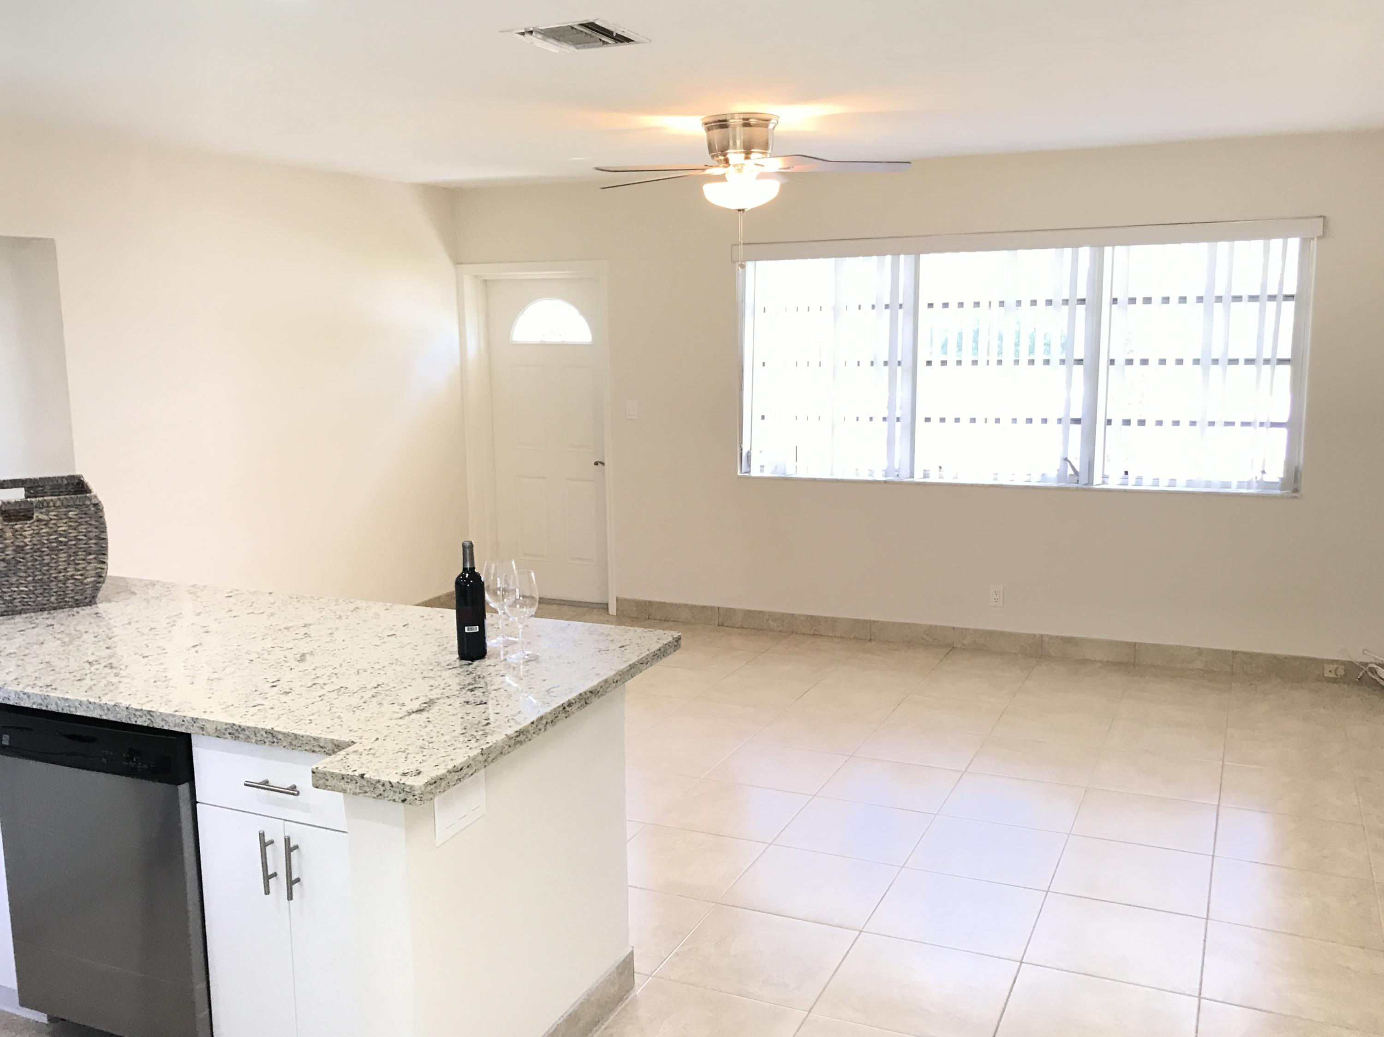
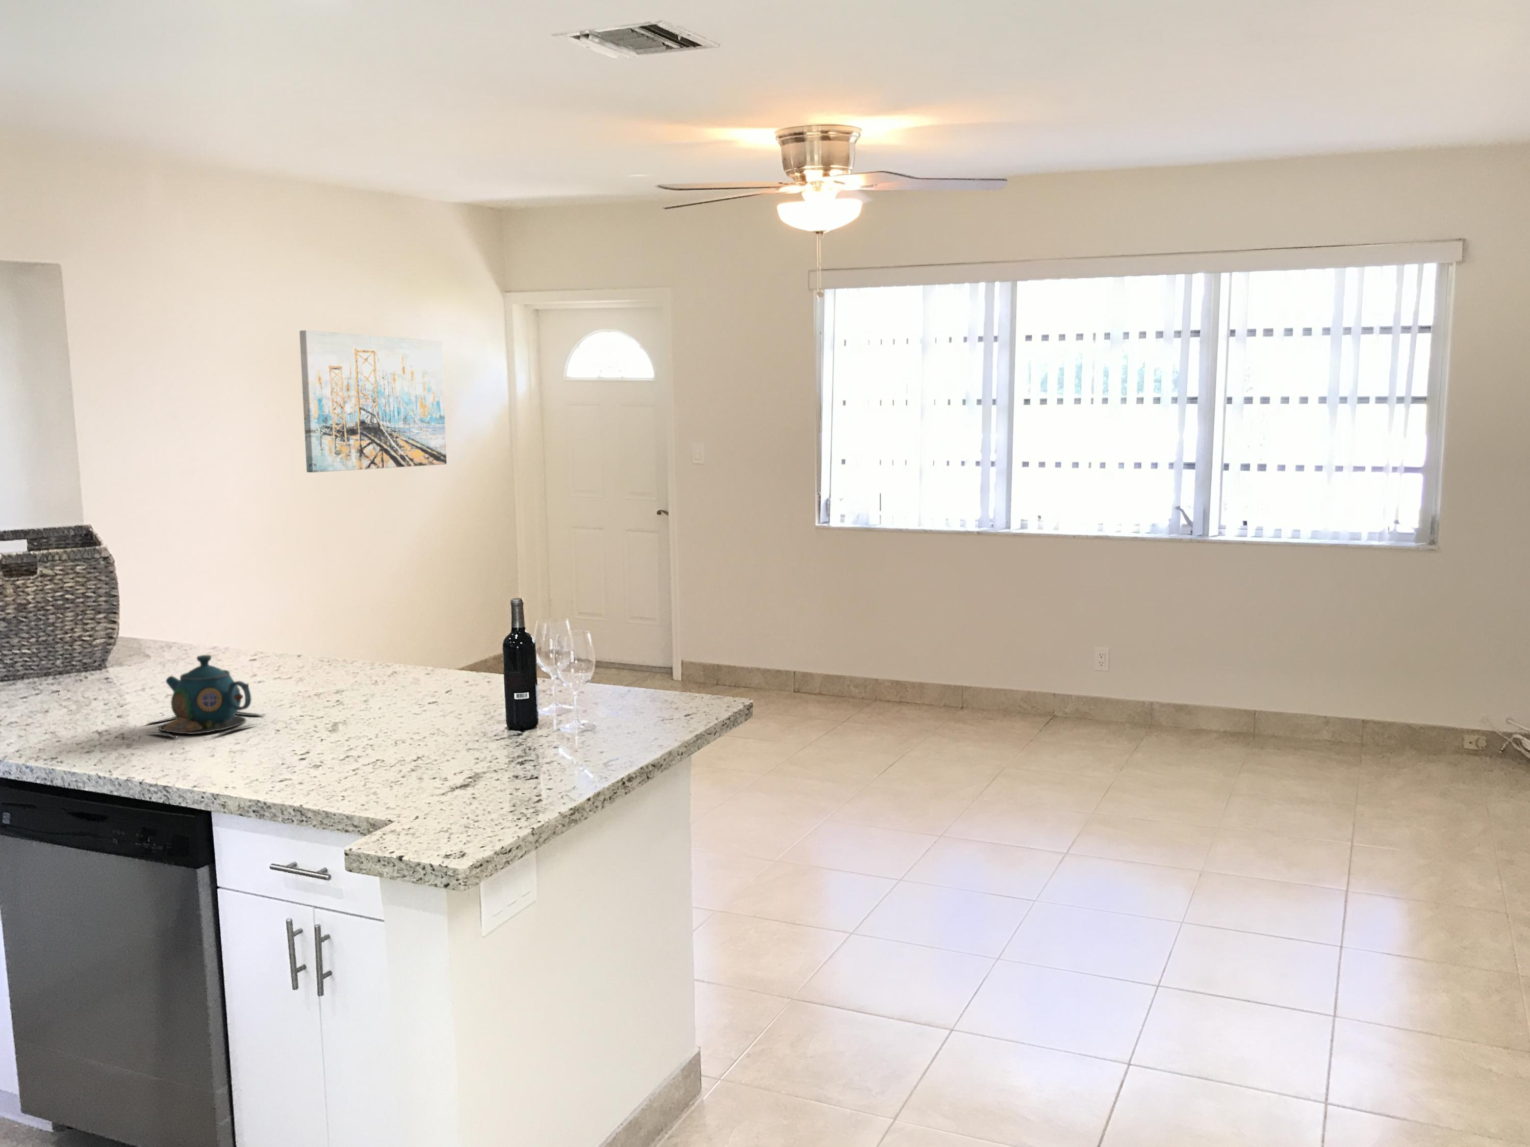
+ teapot [143,654,266,739]
+ wall art [299,330,447,473]
